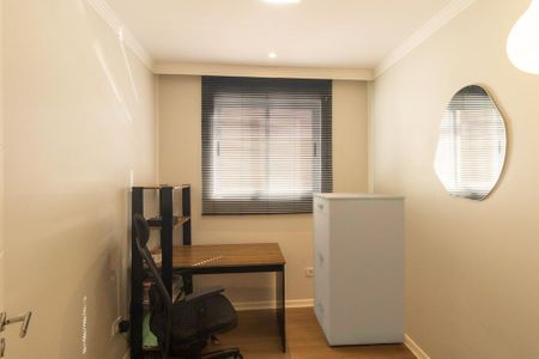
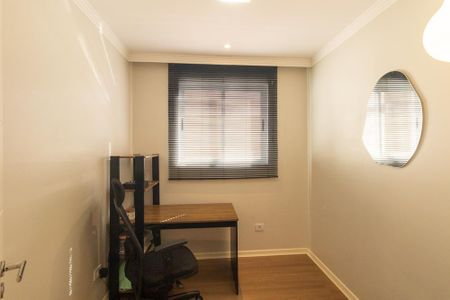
- filing cabinet [311,191,407,347]
